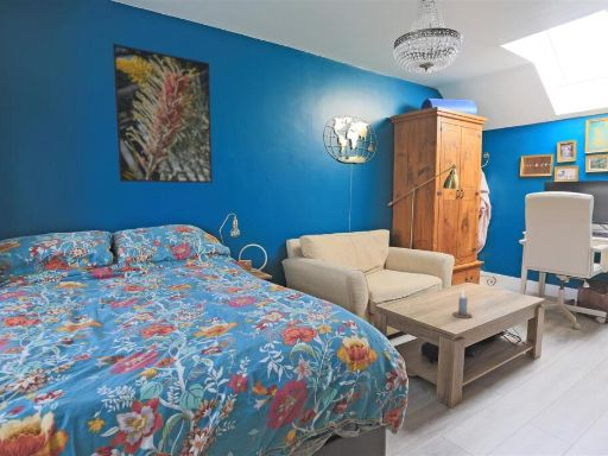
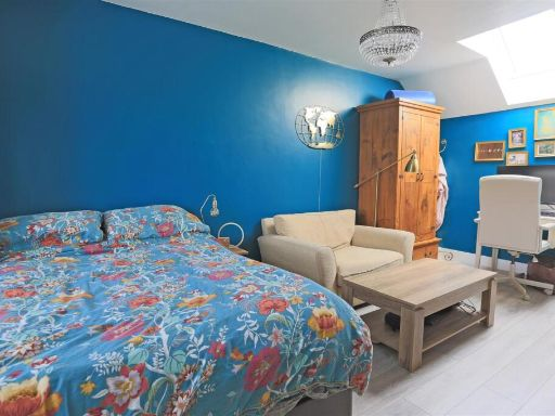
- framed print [112,43,214,184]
- candle [452,291,474,319]
